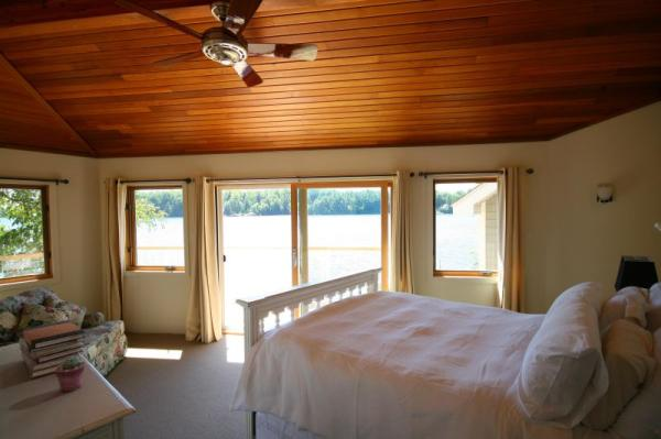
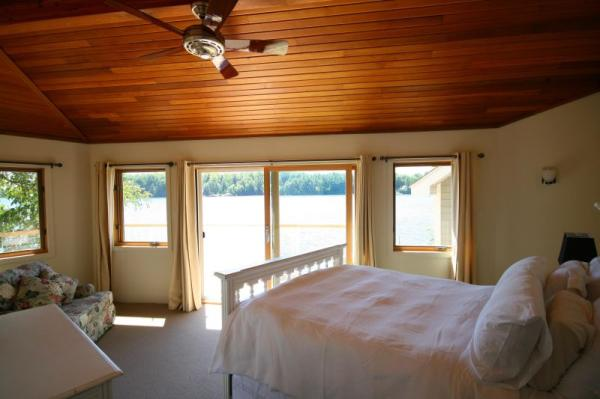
- book stack [19,319,86,380]
- potted succulent [54,355,86,393]
